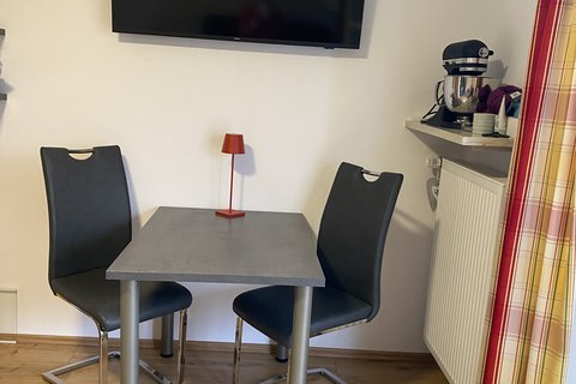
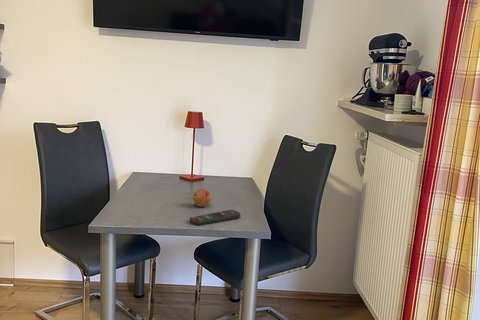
+ fruit [192,188,212,208]
+ remote control [189,209,241,227]
